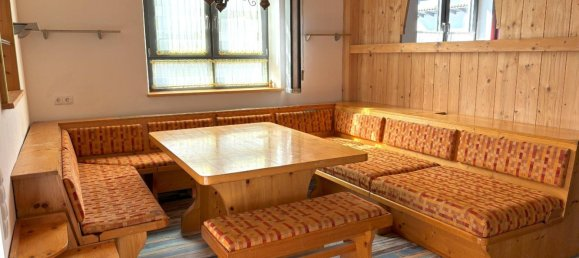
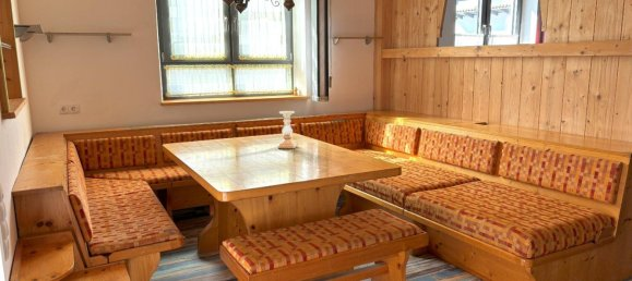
+ candle holder [277,110,298,149]
